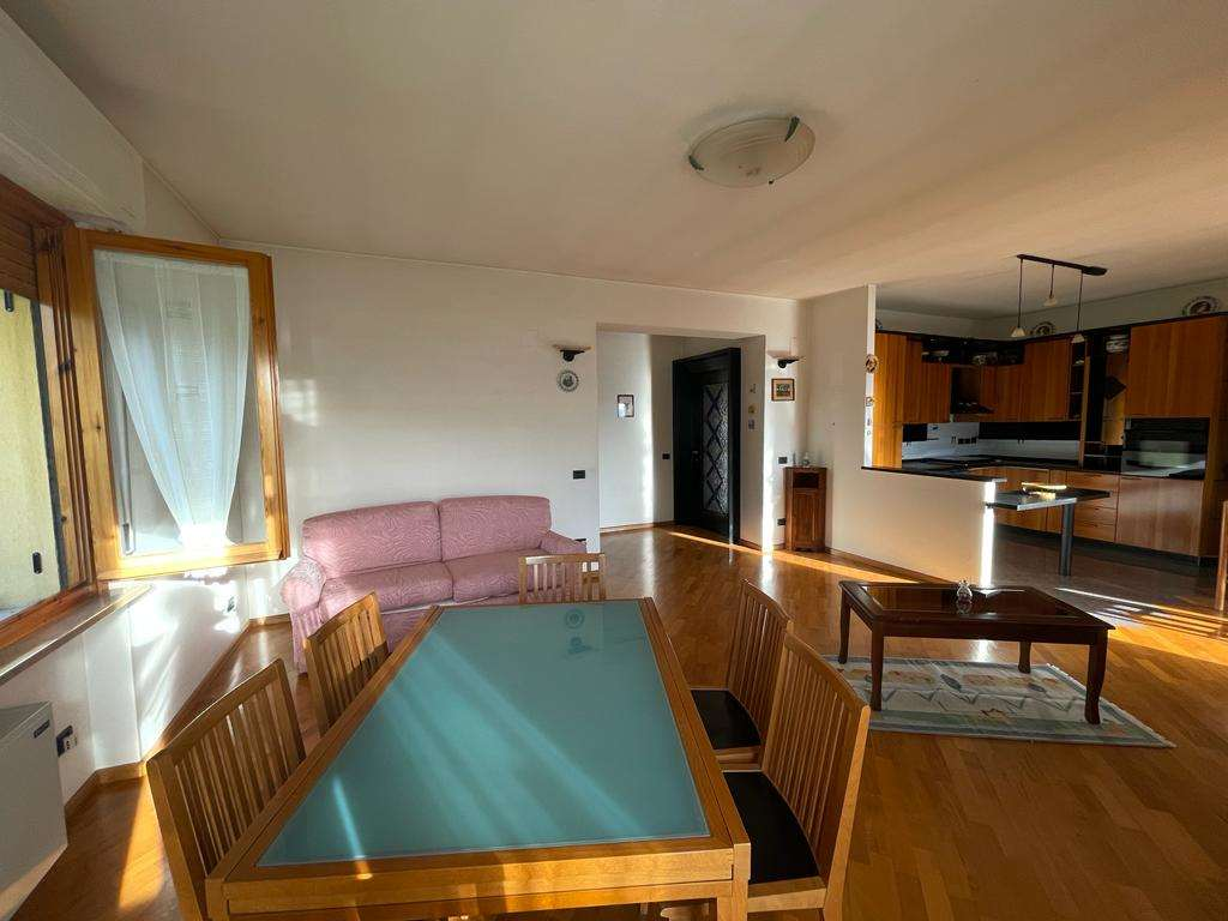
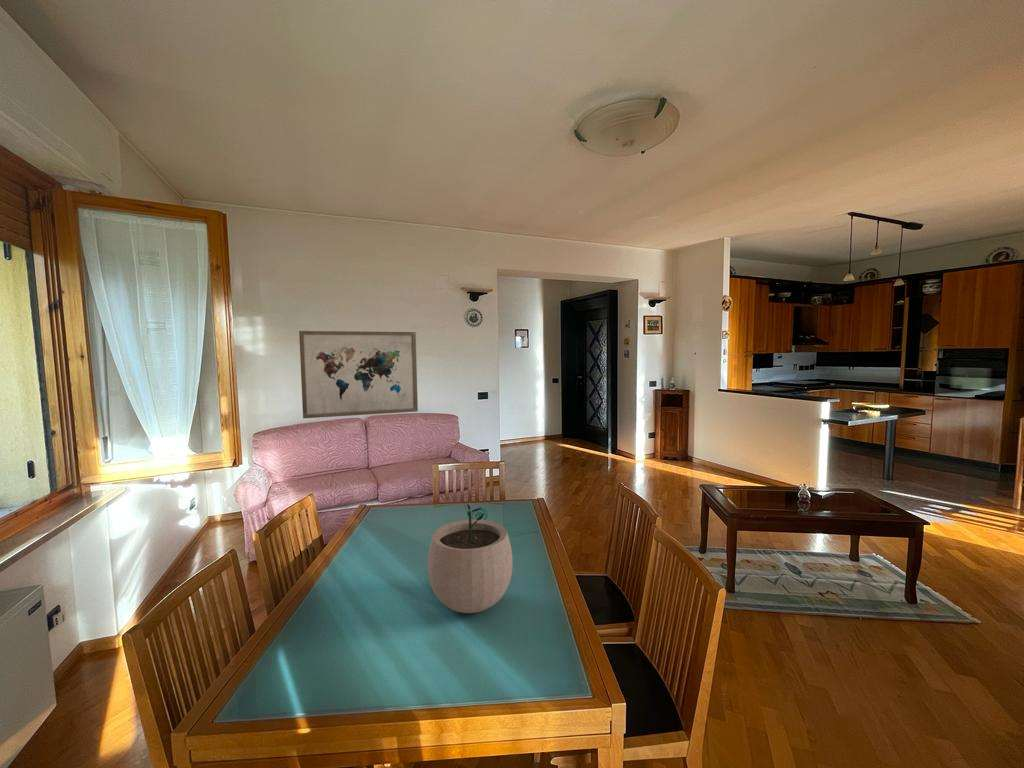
+ plant pot [427,503,513,614]
+ wall art [298,330,419,419]
